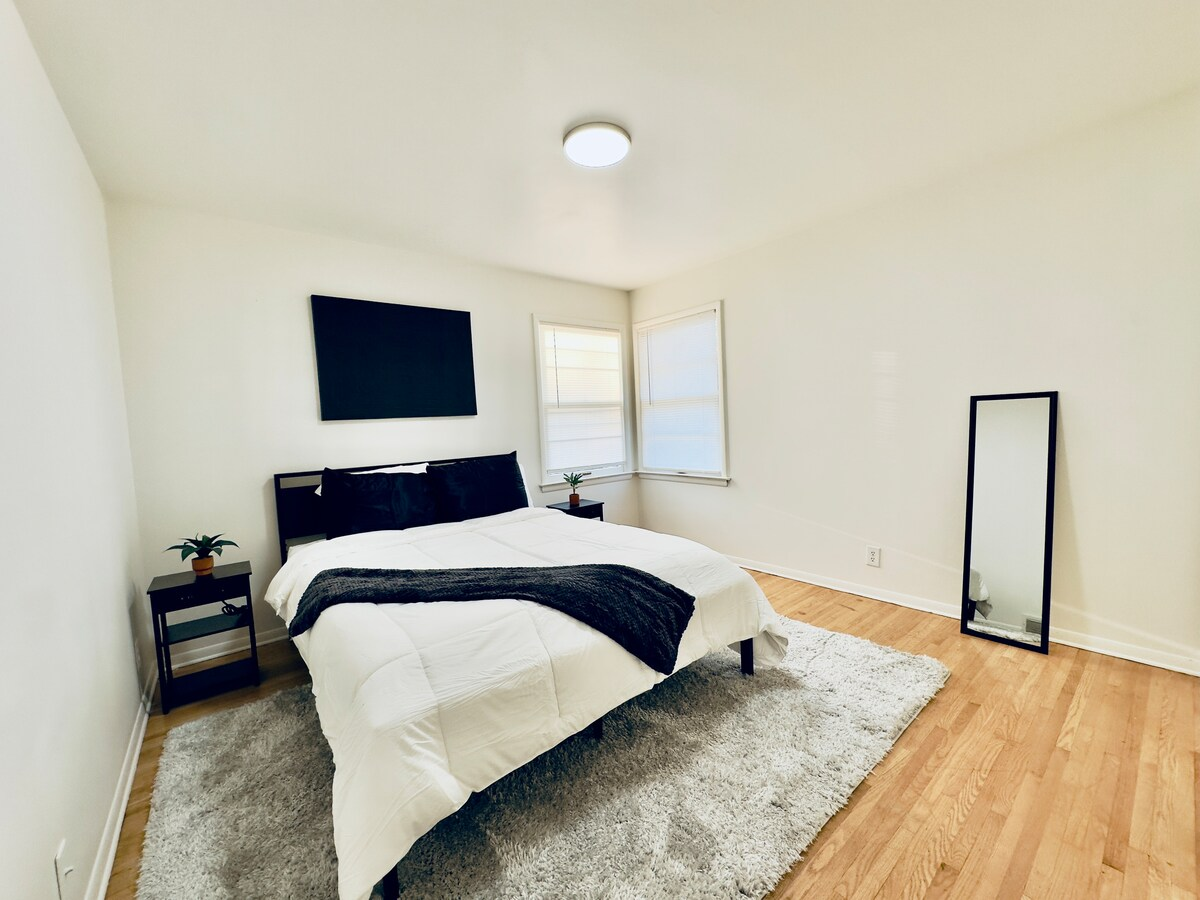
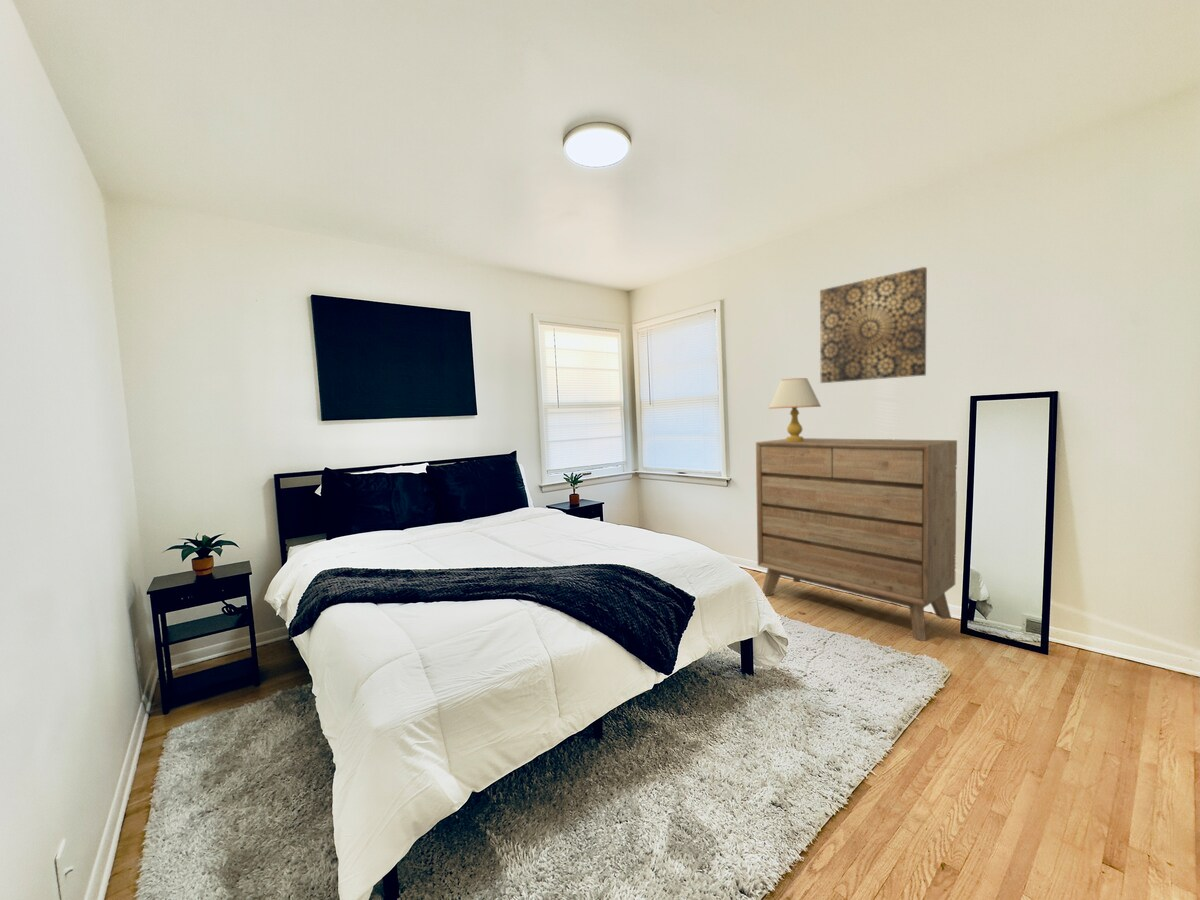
+ dresser [755,437,958,642]
+ wall art [819,266,928,384]
+ table lamp [768,377,822,442]
